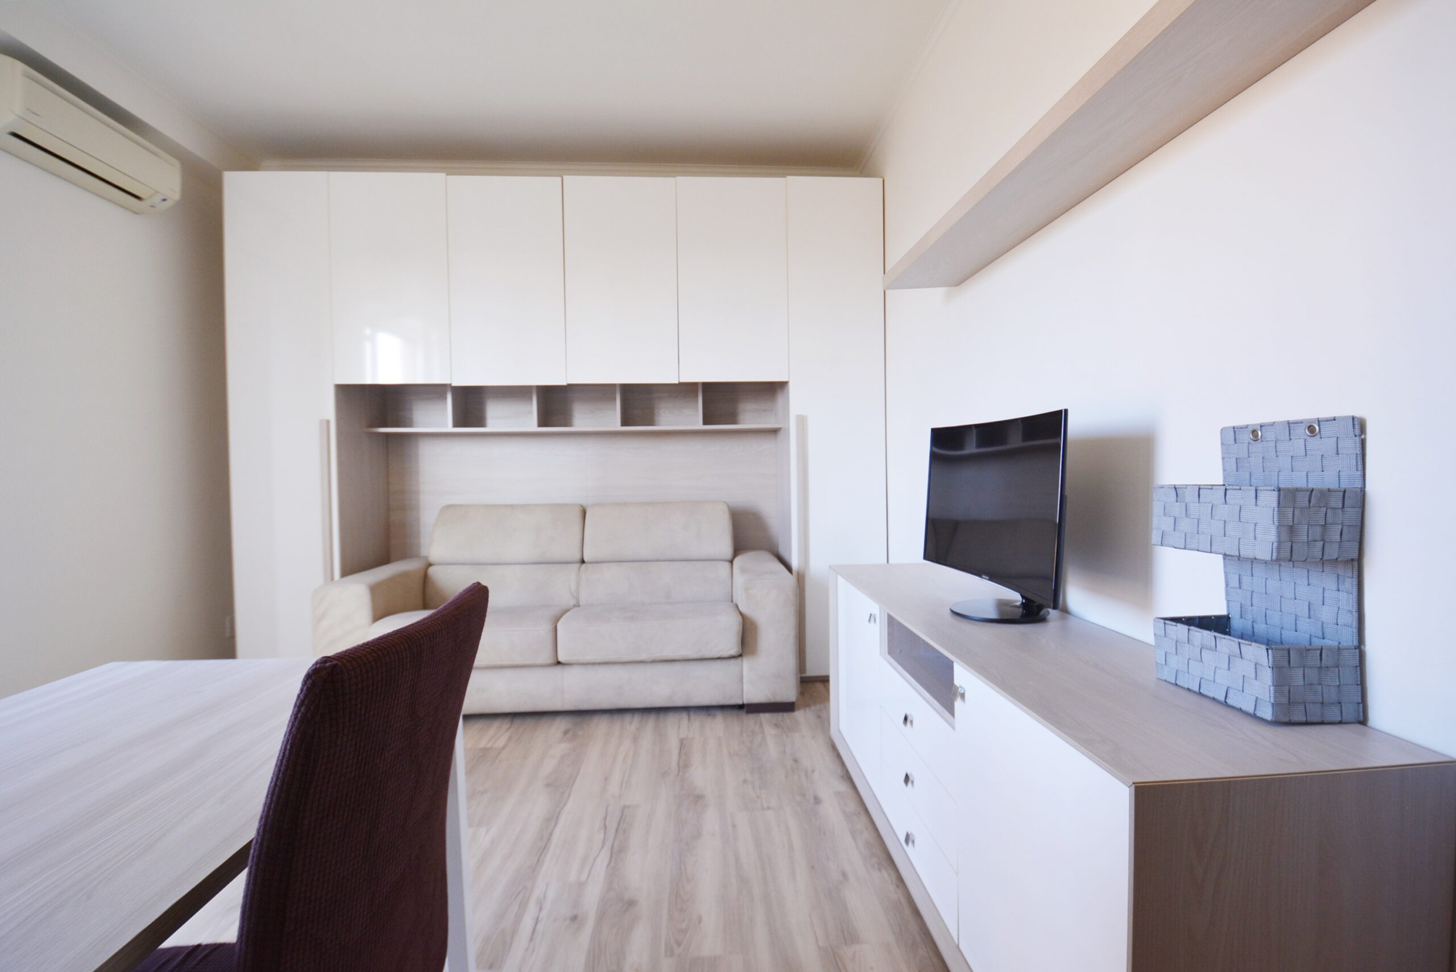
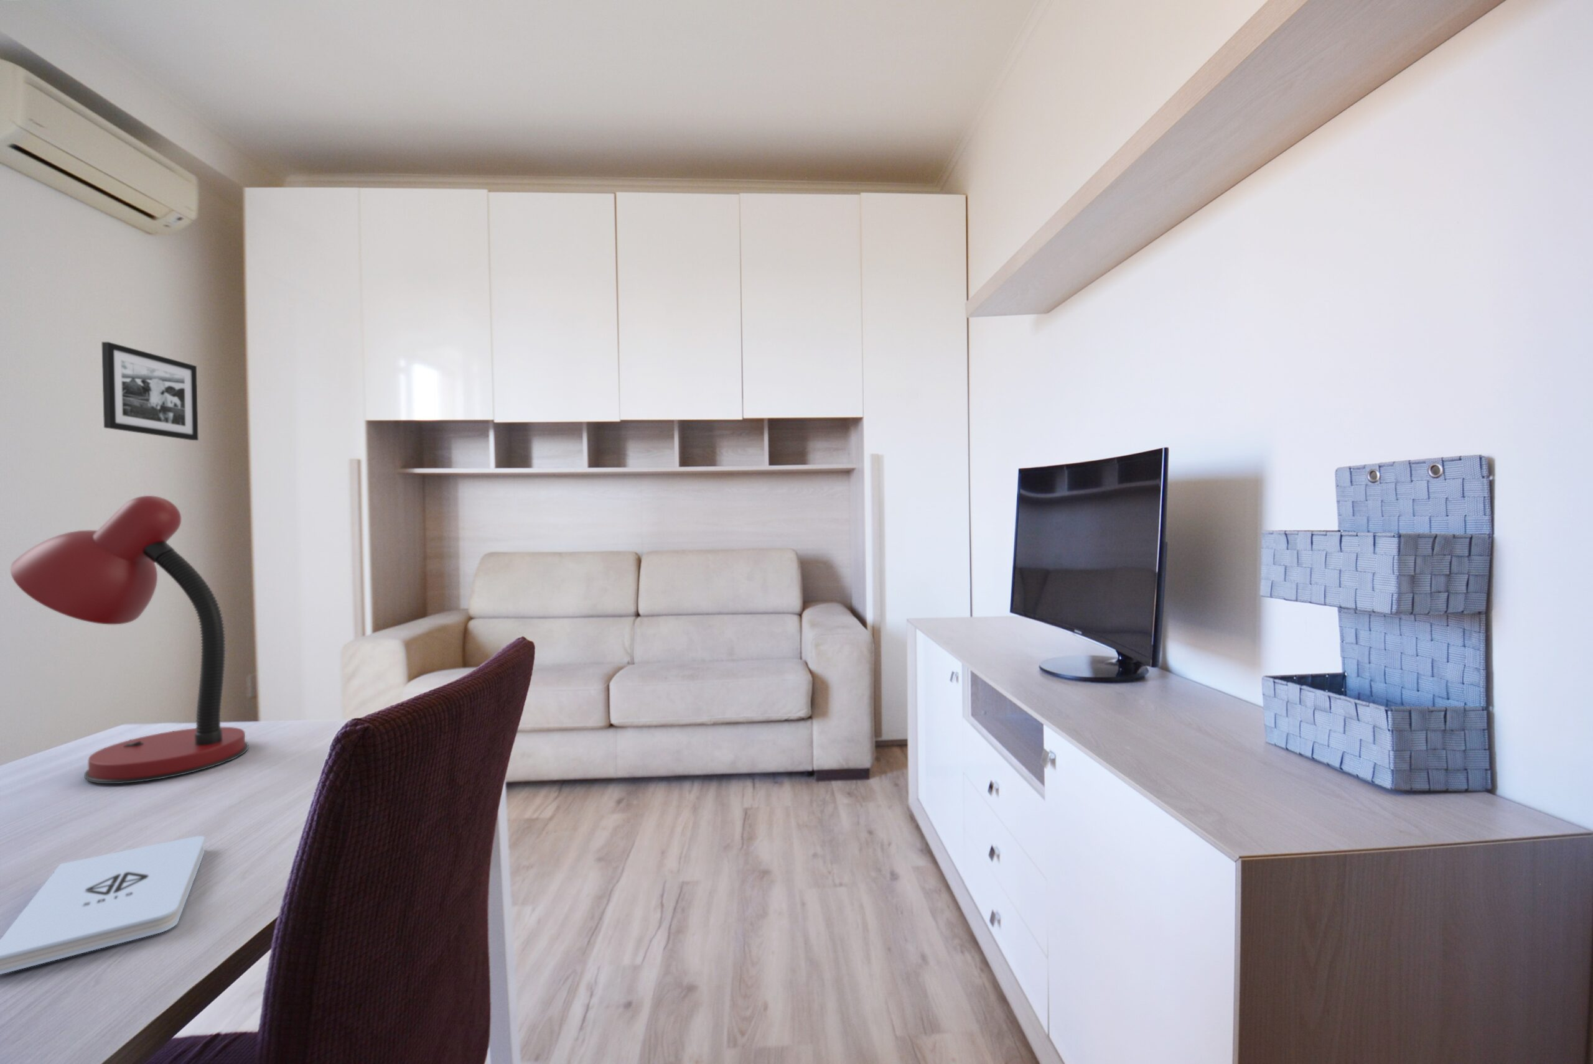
+ notepad [0,835,206,975]
+ picture frame [101,341,200,441]
+ desk lamp [10,495,249,784]
